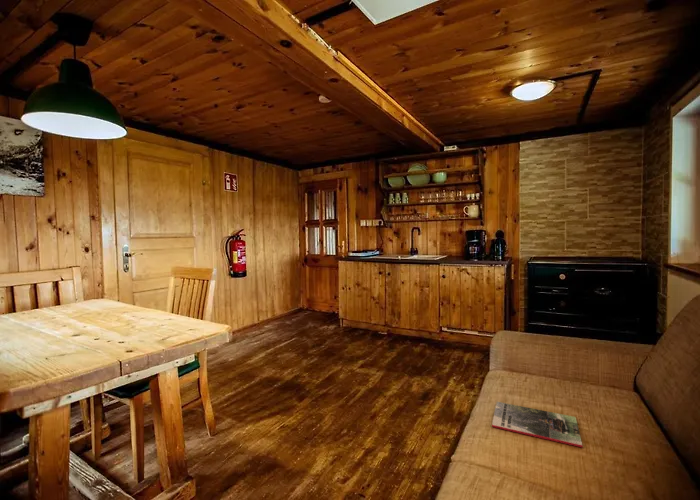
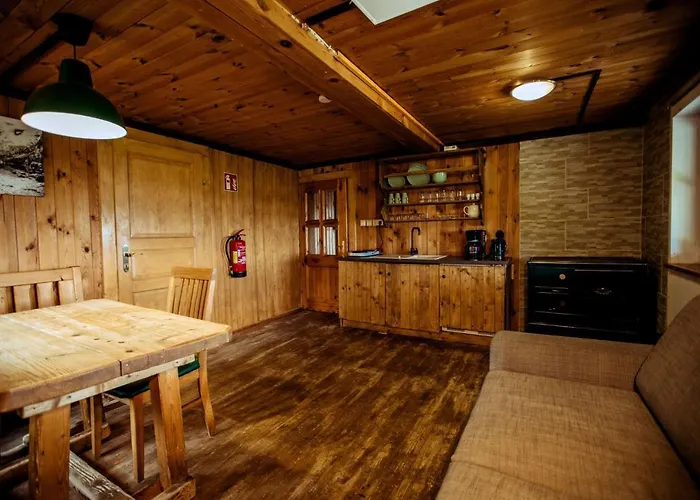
- magazine [491,401,584,448]
